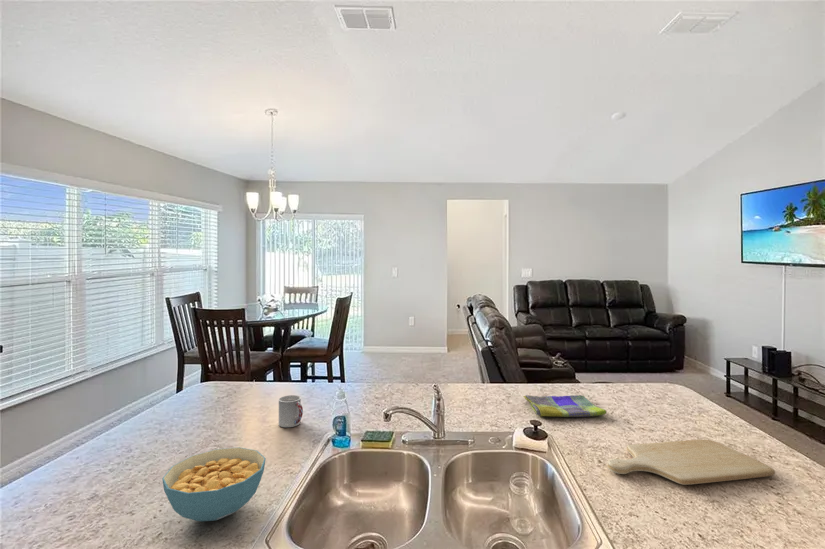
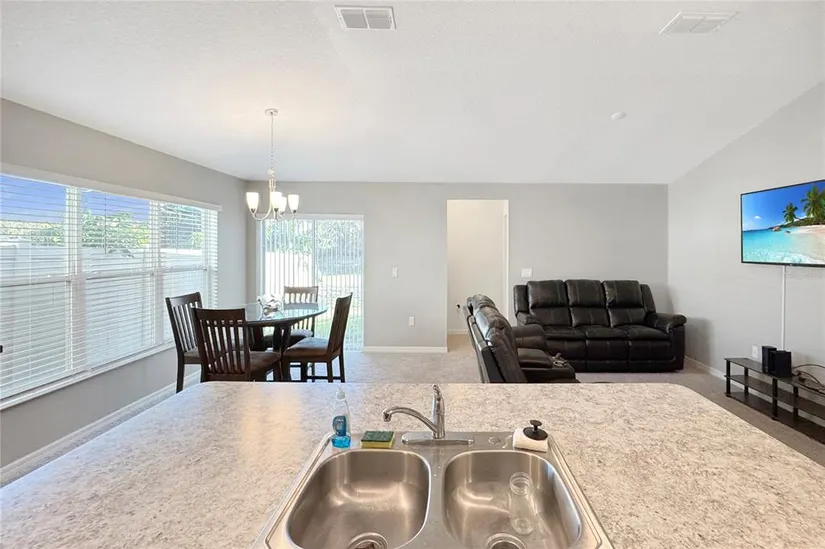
- dish towel [522,394,607,418]
- cup [278,394,304,428]
- chopping board [607,439,776,486]
- cereal bowl [161,446,267,522]
